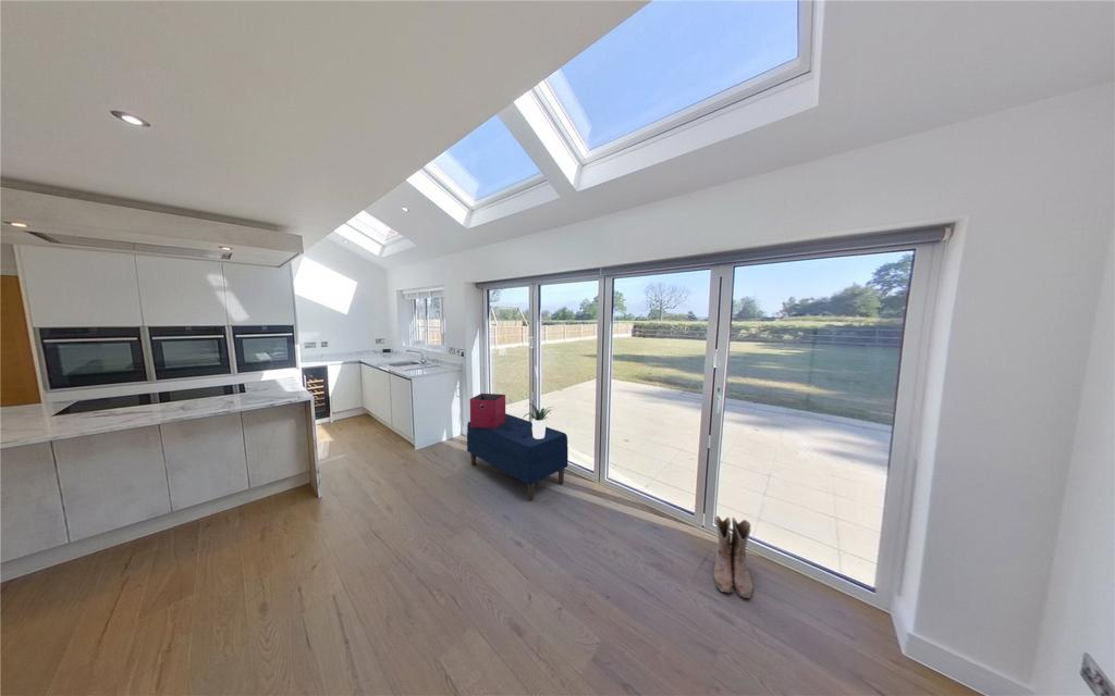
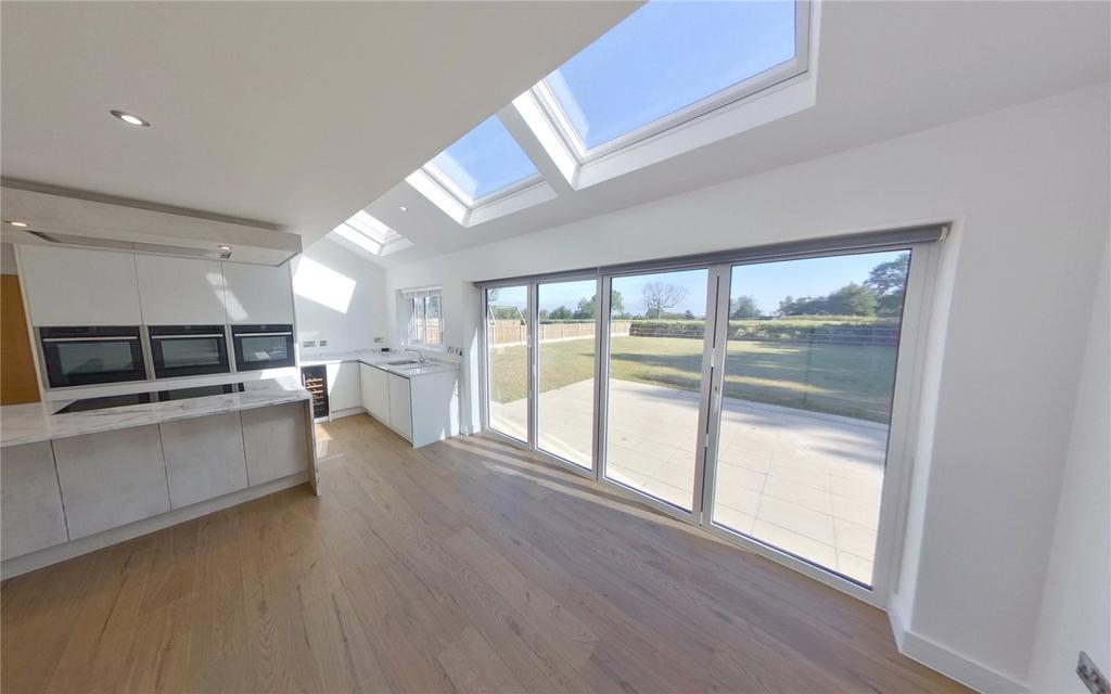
- bench [466,413,569,500]
- potted plant [522,402,559,439]
- storage bin [469,393,506,428]
- boots [712,514,755,599]
